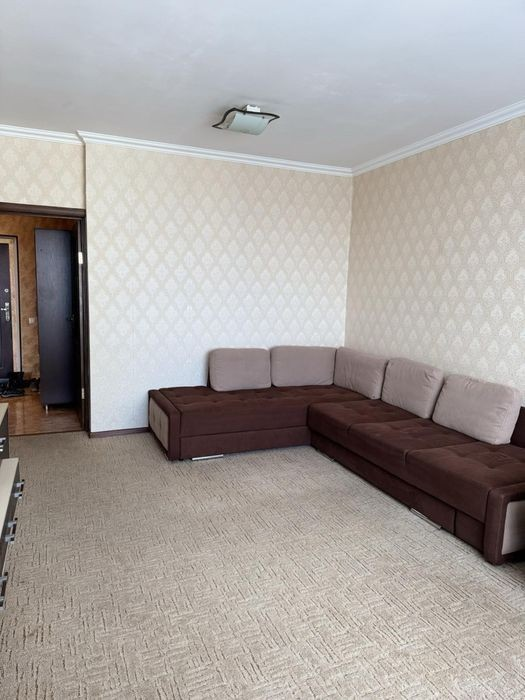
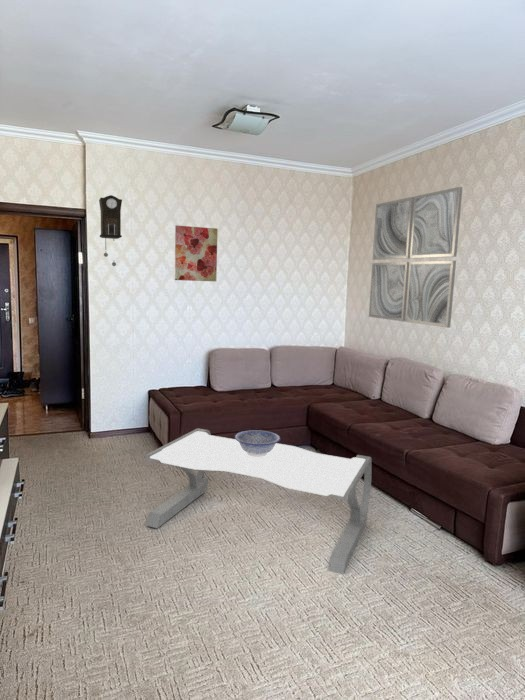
+ wall art [174,224,219,282]
+ wall art [368,186,464,329]
+ decorative bowl [234,429,281,457]
+ coffee table [145,427,372,575]
+ pendulum clock [98,194,123,267]
